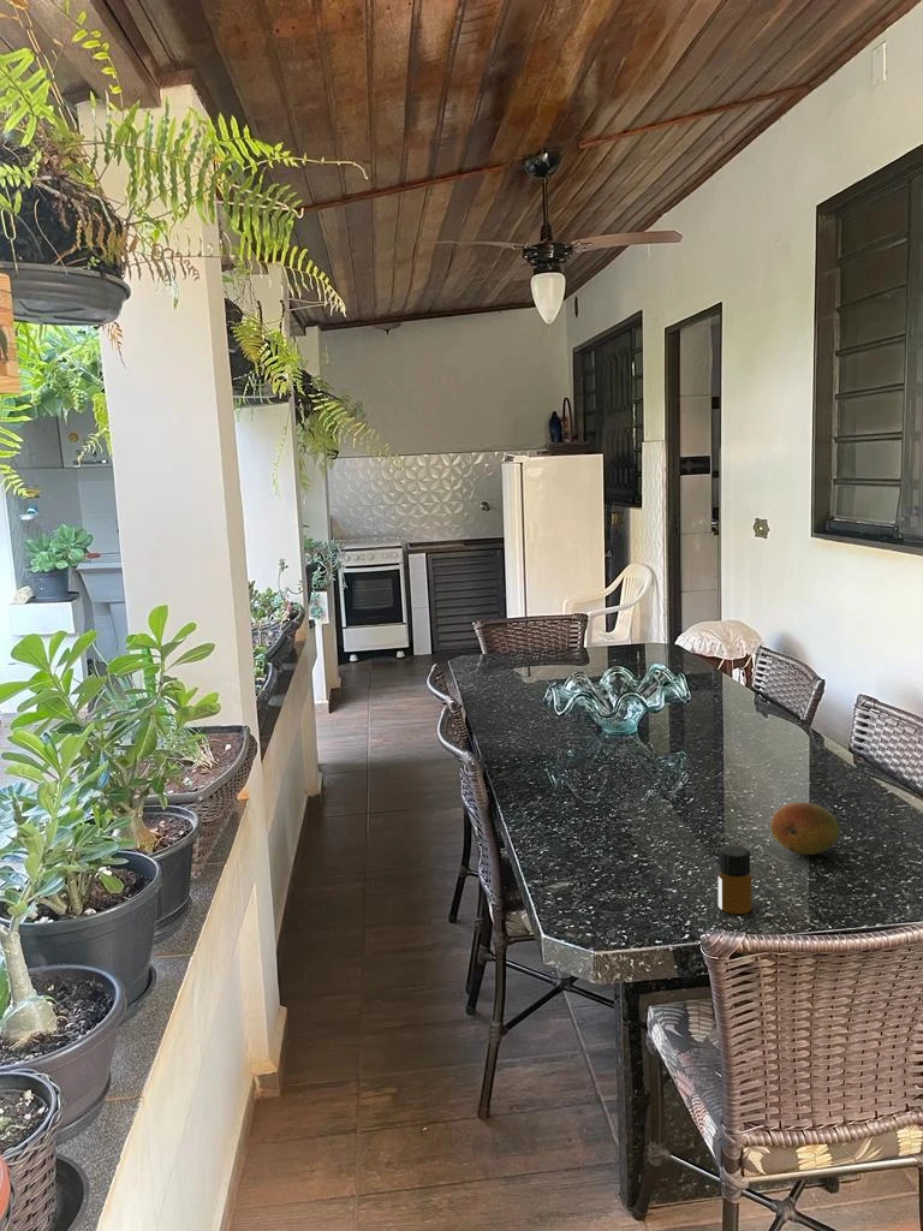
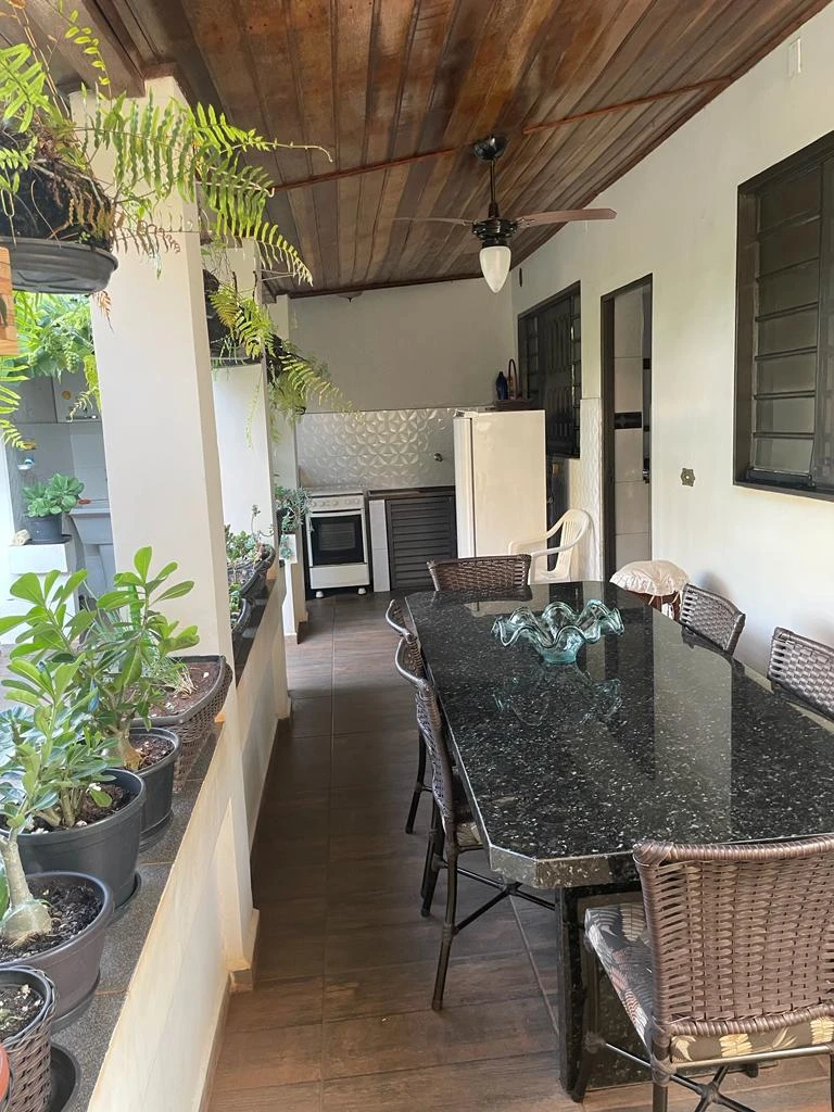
- bottle [717,844,752,915]
- fruit [769,801,841,856]
